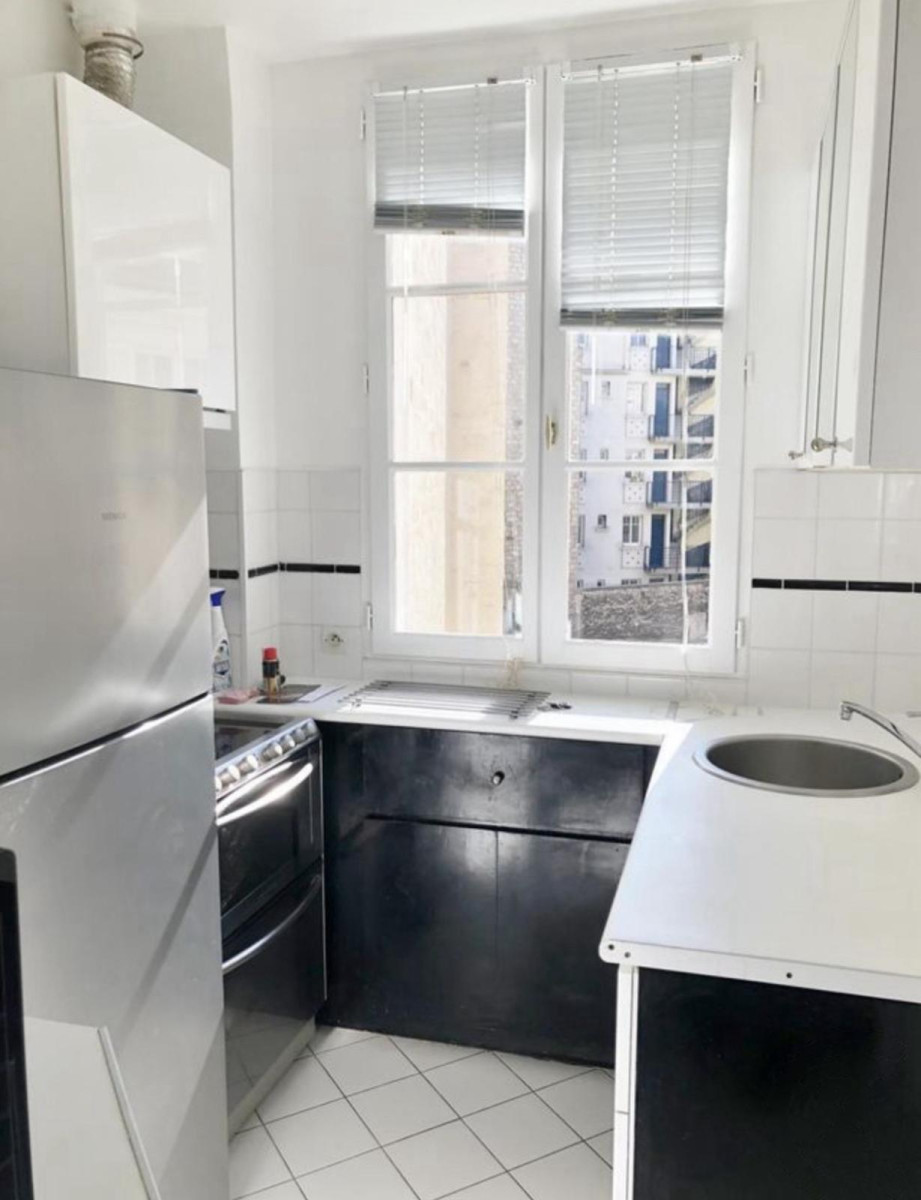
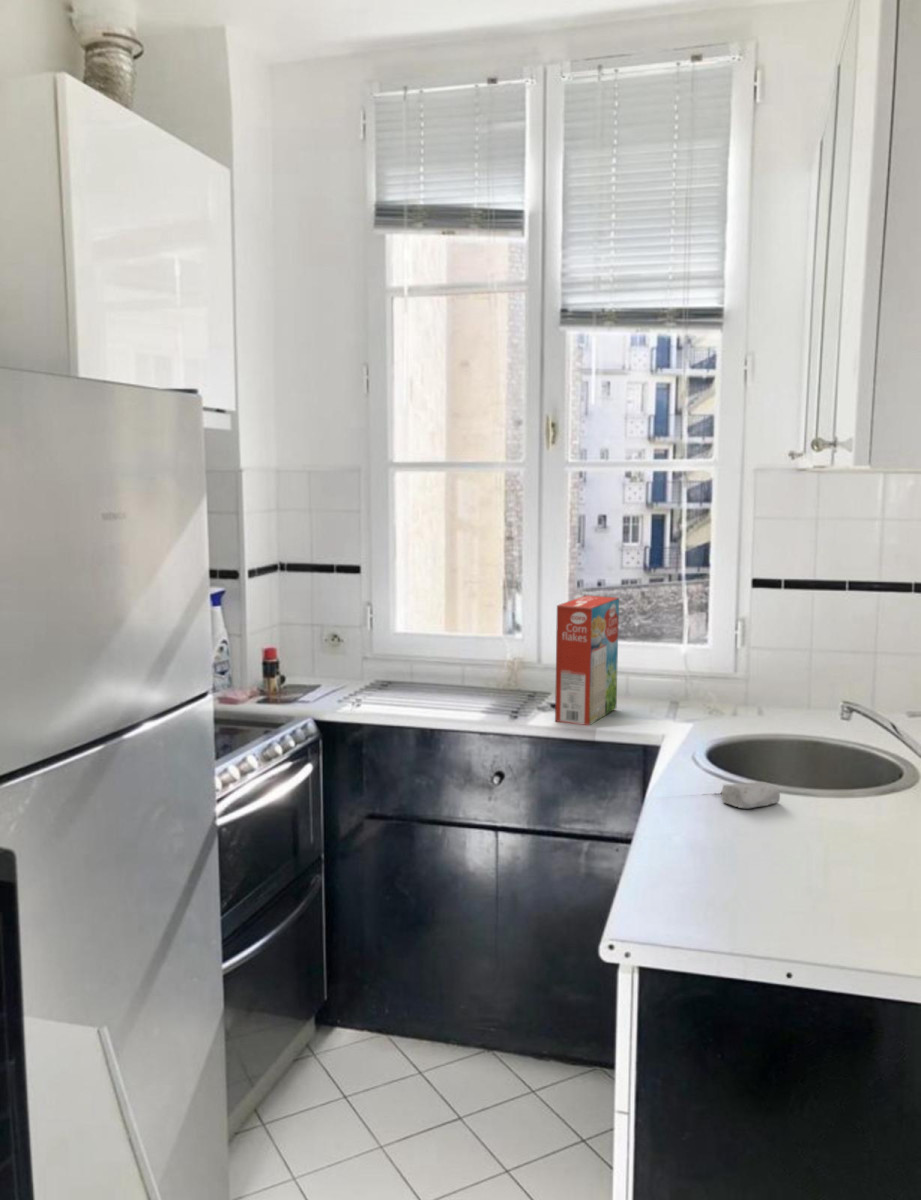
+ cereal box [554,594,620,726]
+ soap bar [720,781,781,810]
